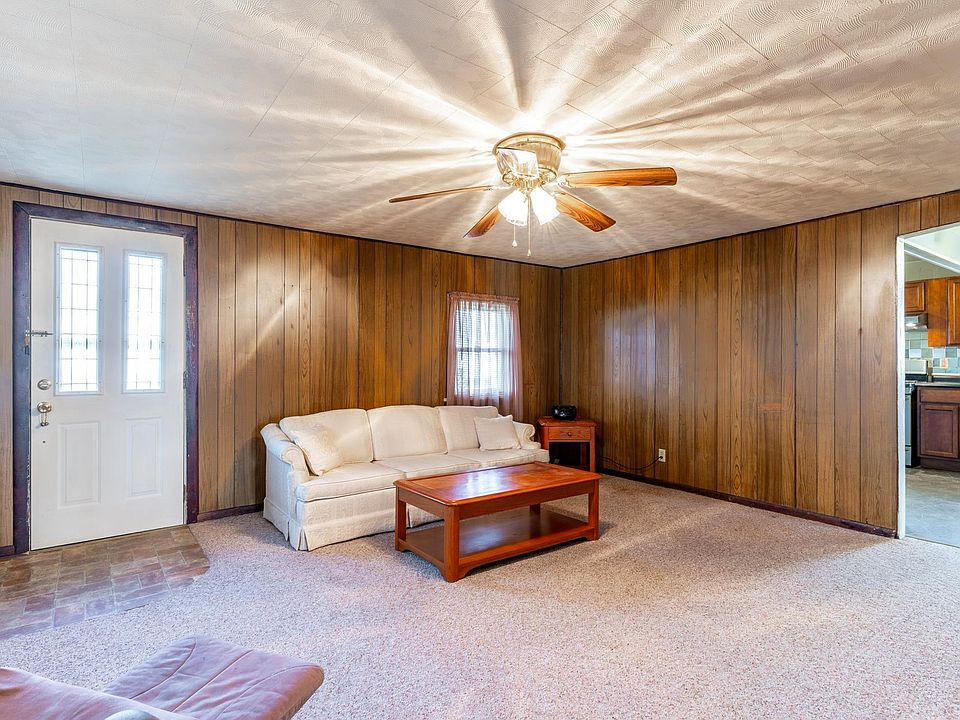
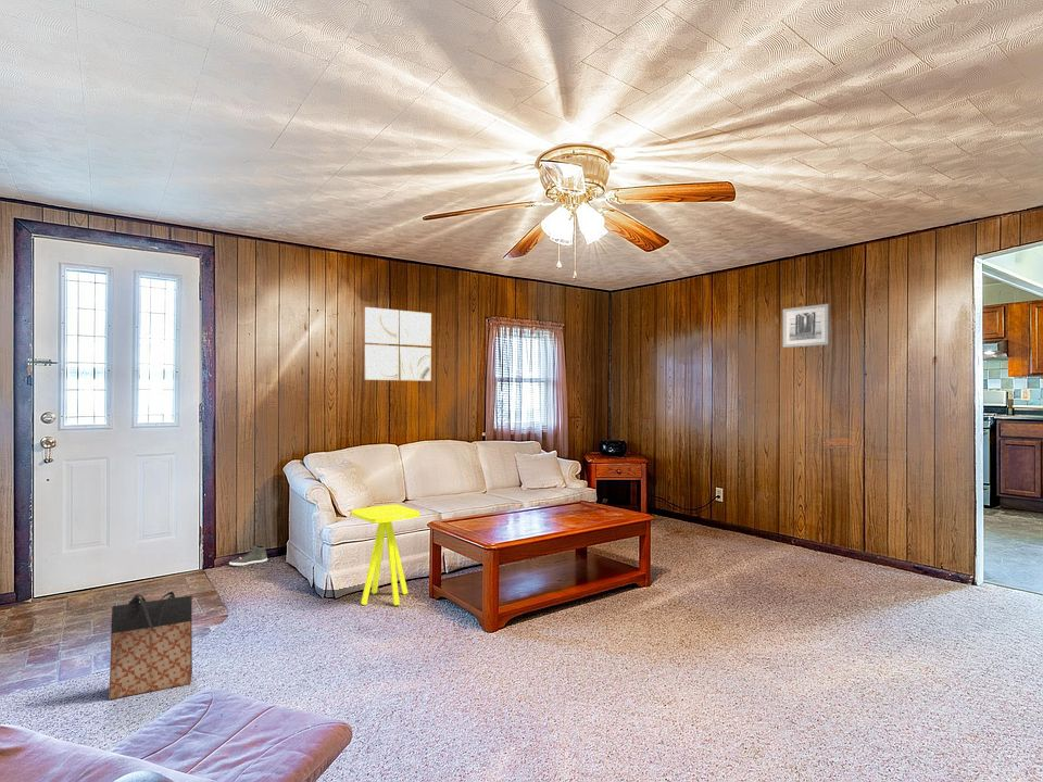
+ side table [350,504,420,606]
+ wall art [781,303,830,349]
+ wall art [364,306,432,382]
+ sneaker [228,544,268,567]
+ bag [108,591,193,701]
